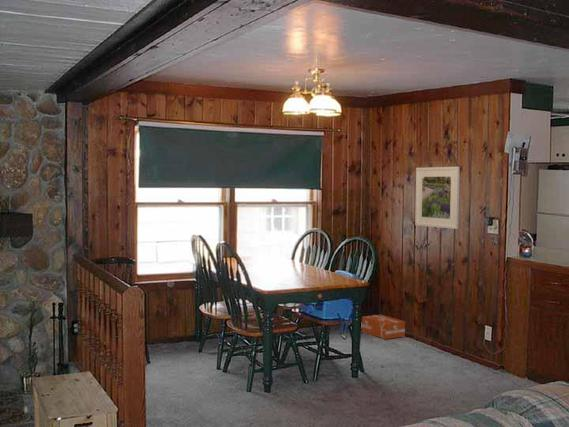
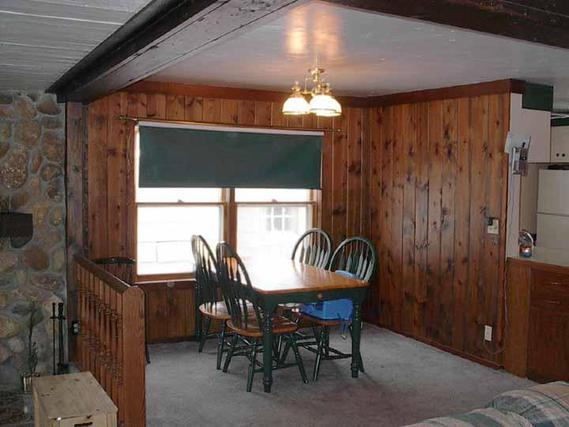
- cardboard box [361,314,406,340]
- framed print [414,166,461,230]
